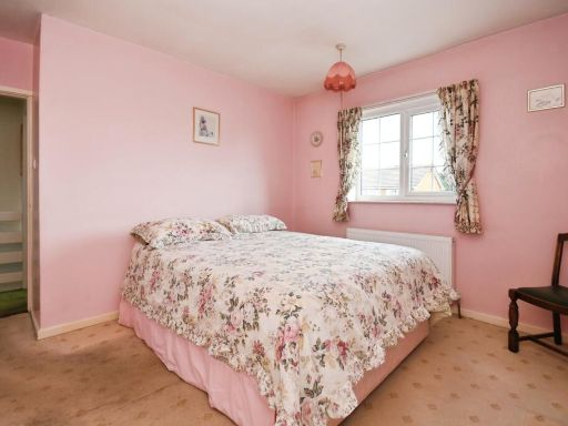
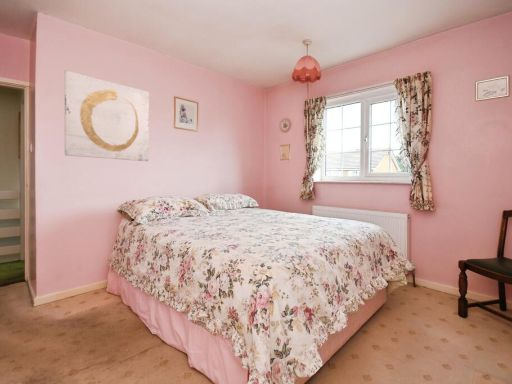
+ wall art [63,70,150,162]
